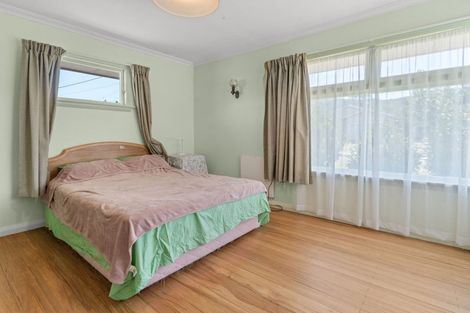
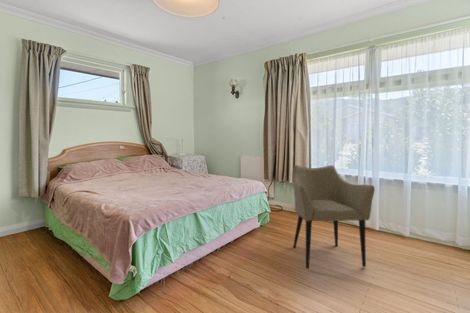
+ armchair [291,164,376,270]
